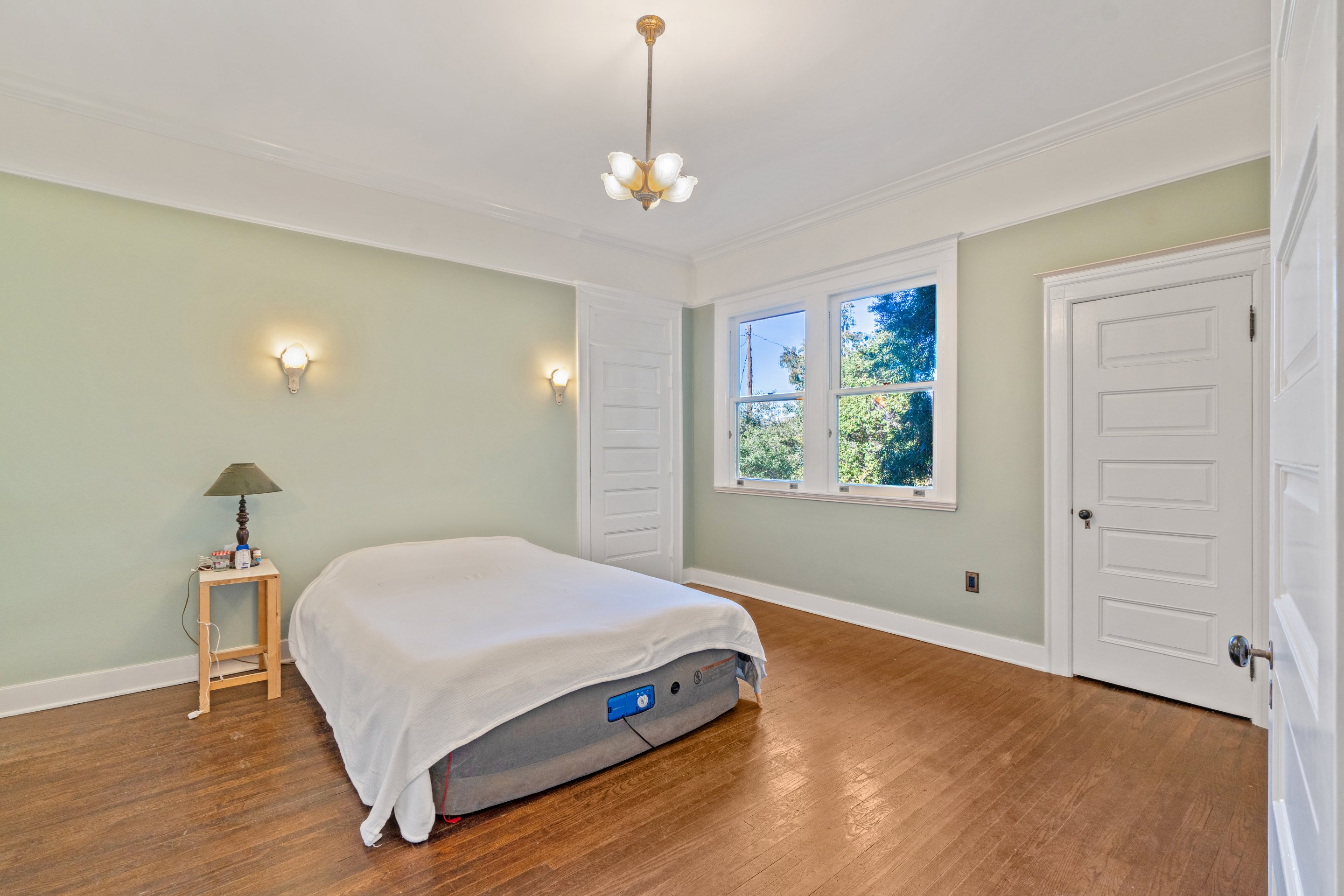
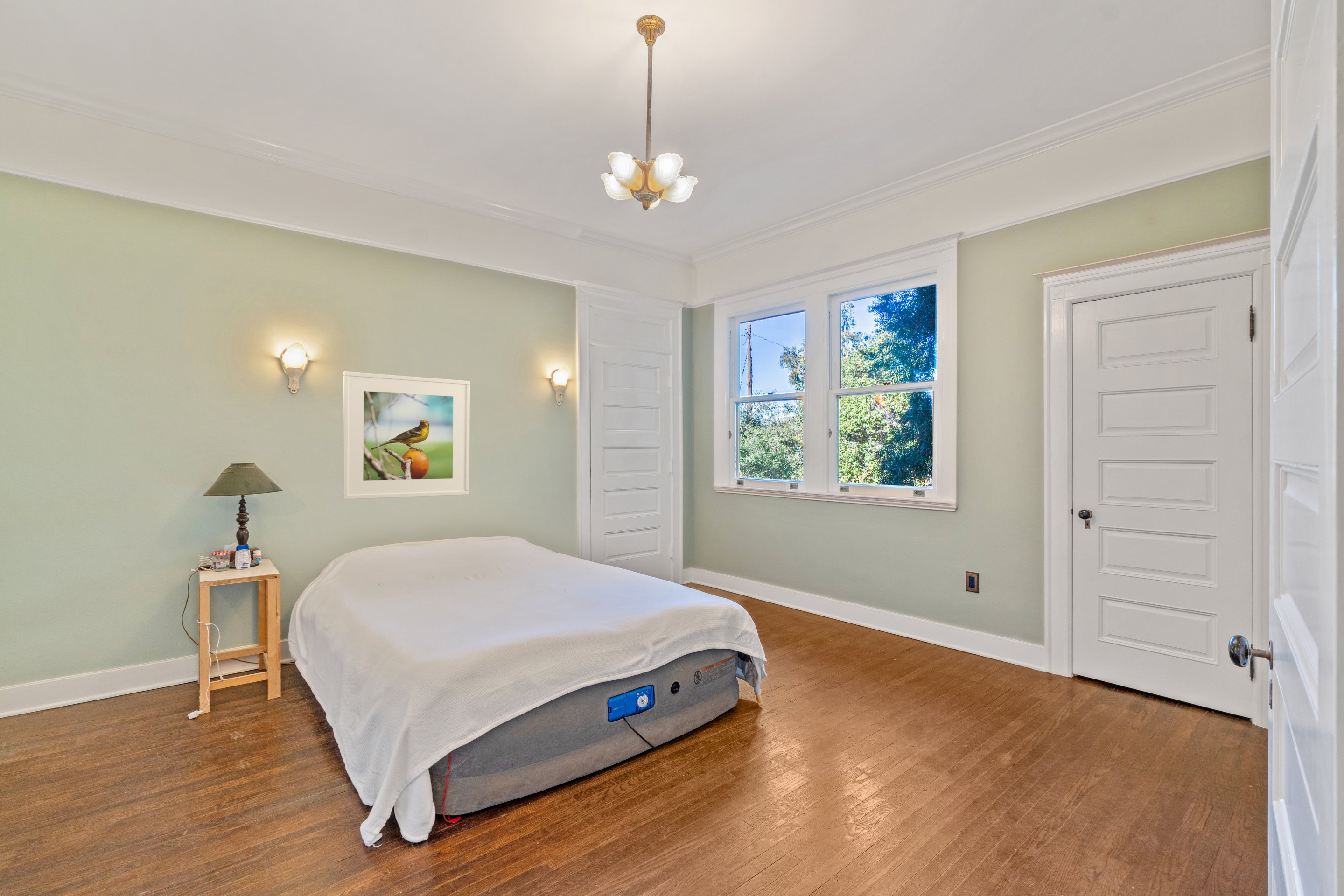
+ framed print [342,371,470,500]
